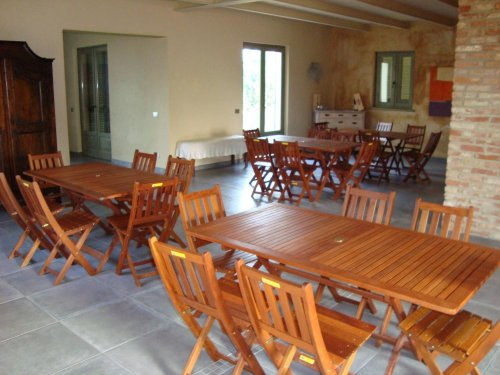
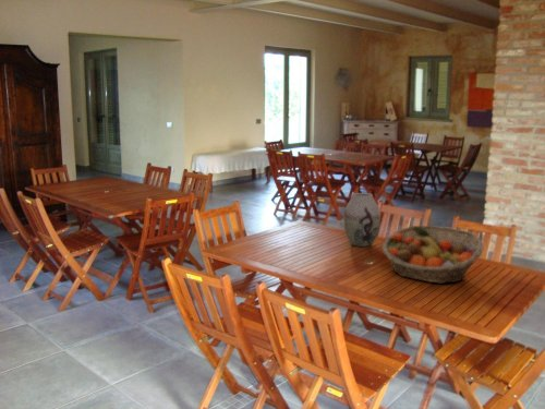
+ fruit basket [382,225,484,285]
+ vase [342,192,382,248]
